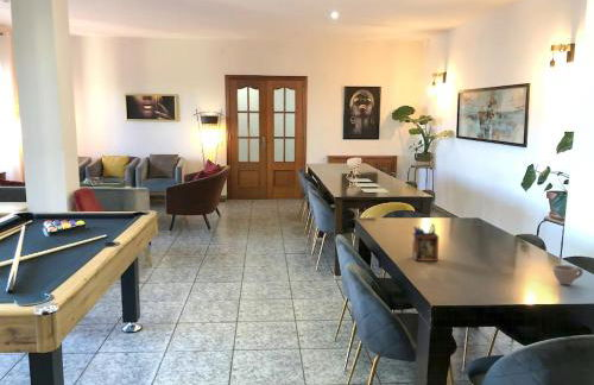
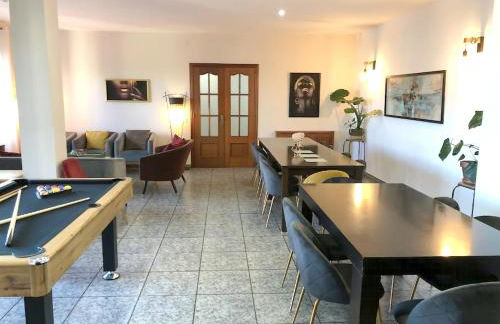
- desk organizer [411,223,440,263]
- cup [552,264,584,285]
